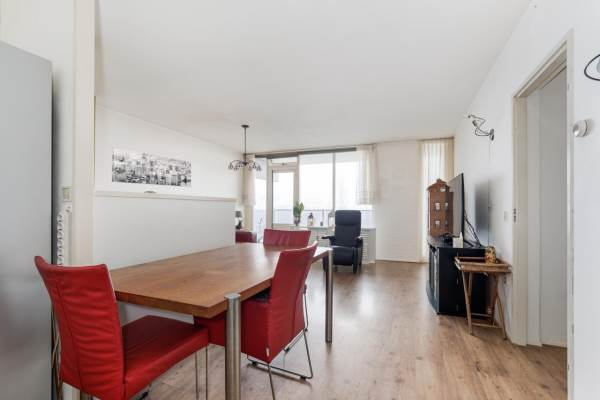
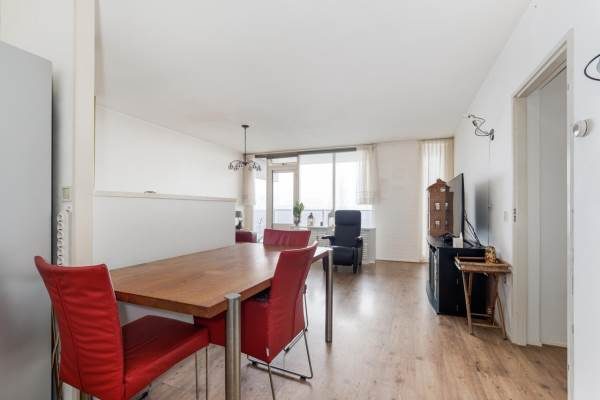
- wall art [111,147,192,188]
